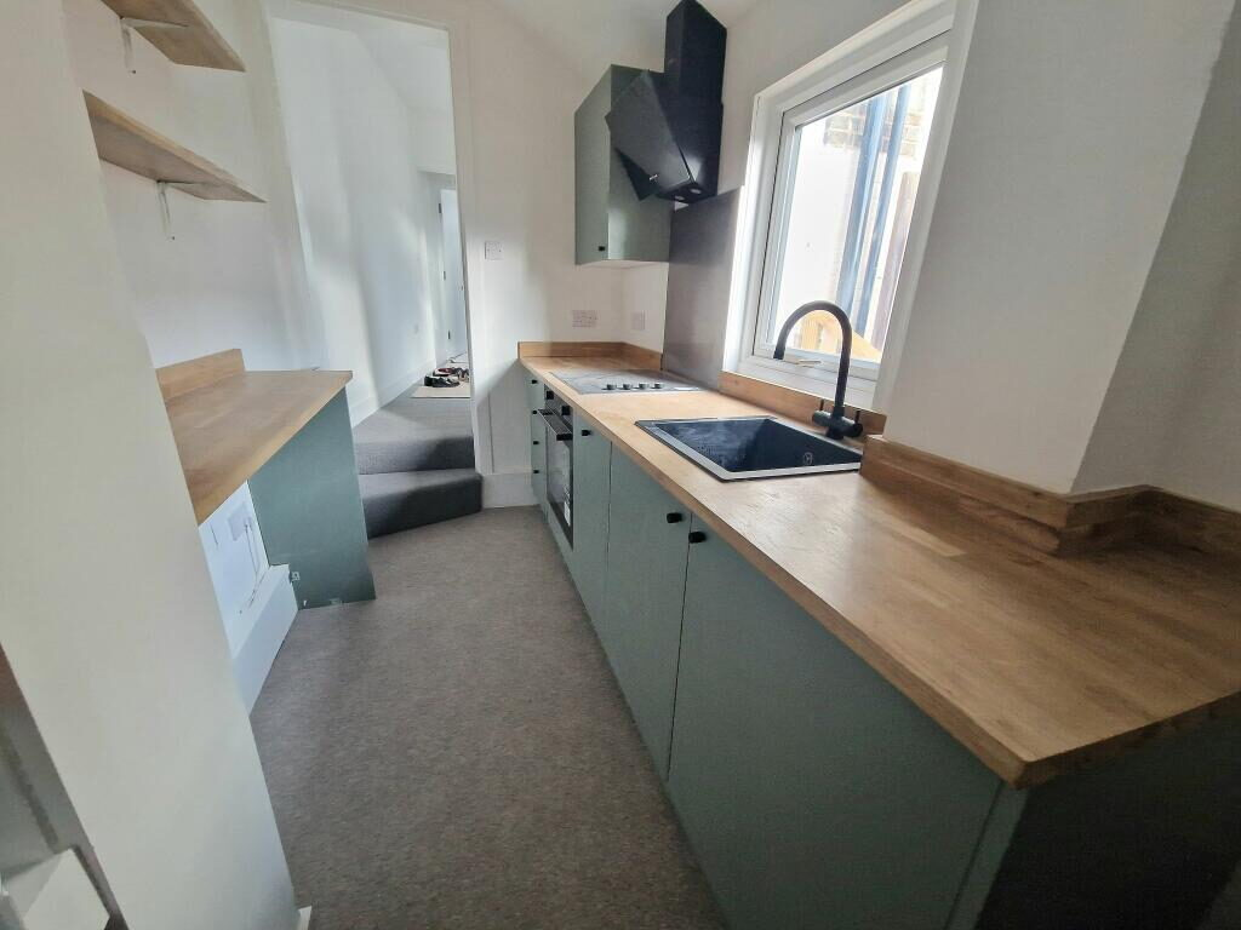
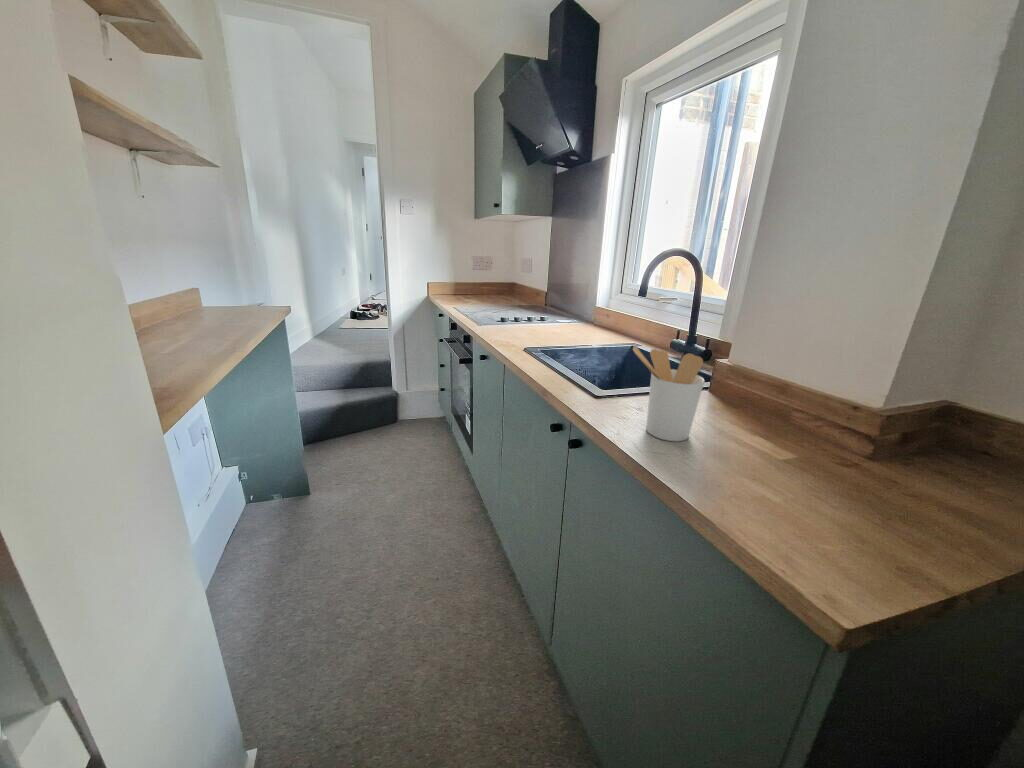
+ utensil holder [632,345,705,442]
